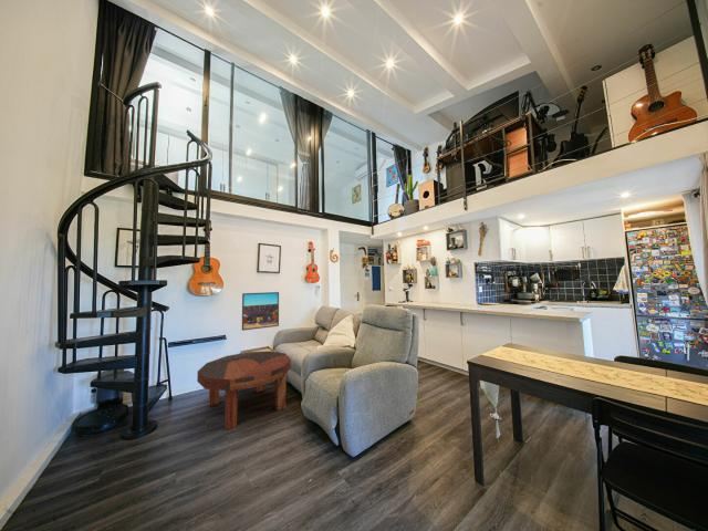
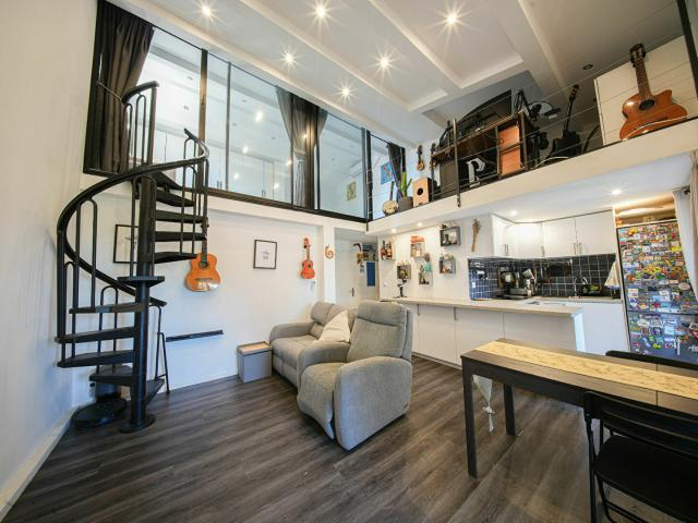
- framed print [241,291,280,332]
- coffee table [196,350,292,431]
